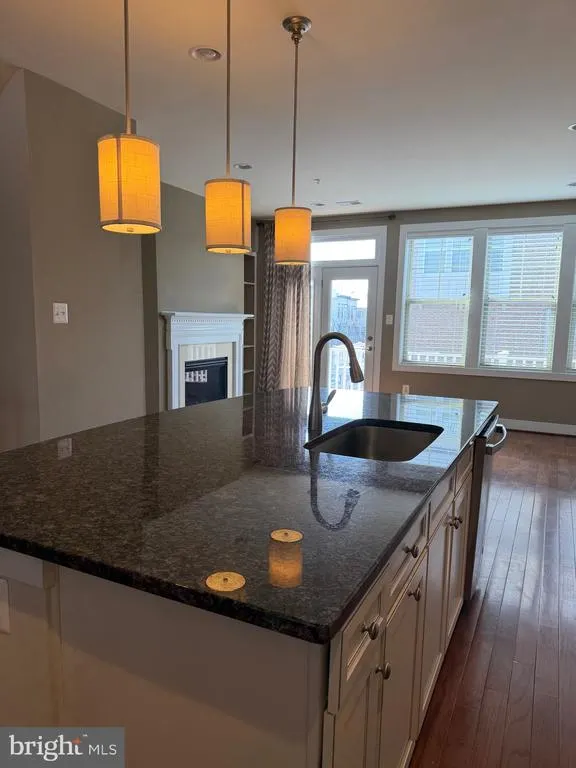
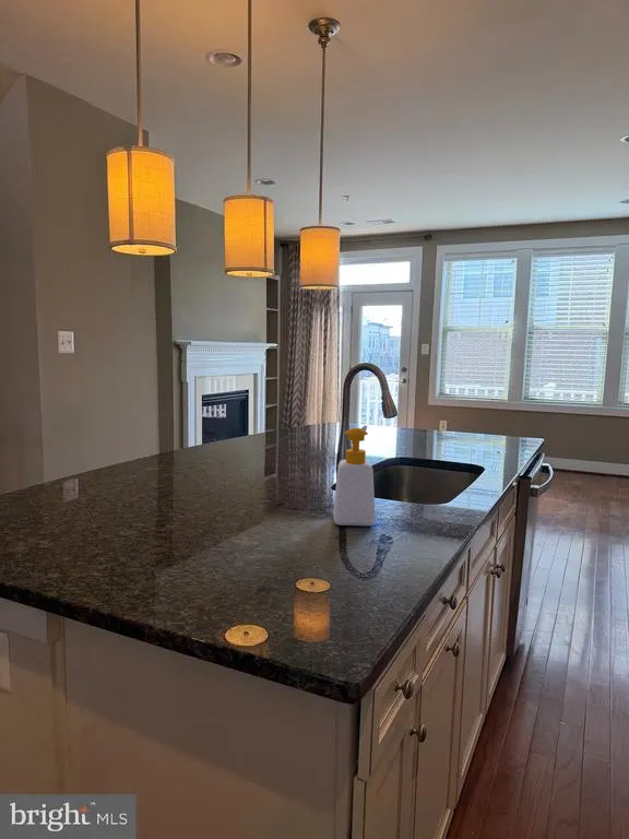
+ soap bottle [332,427,377,527]
